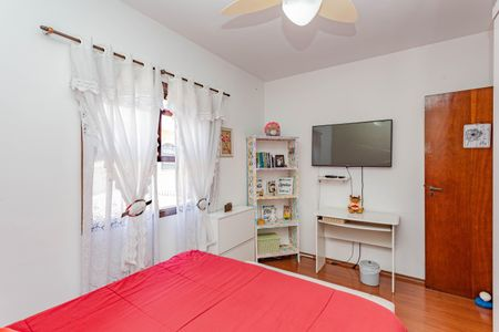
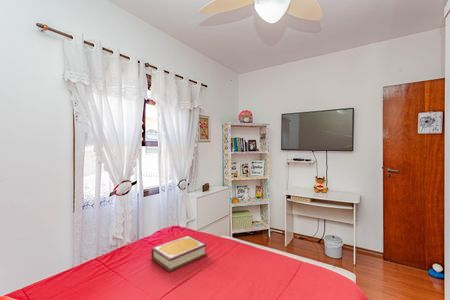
+ book [150,235,208,273]
